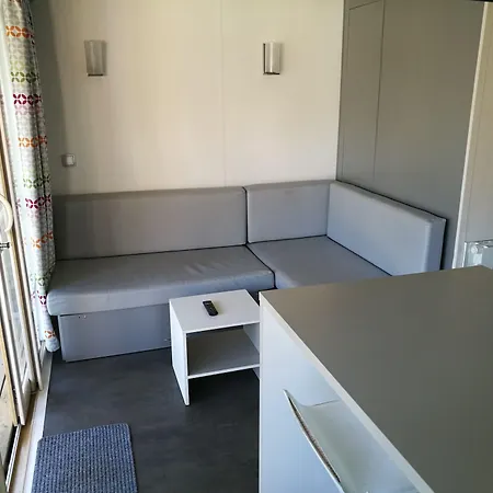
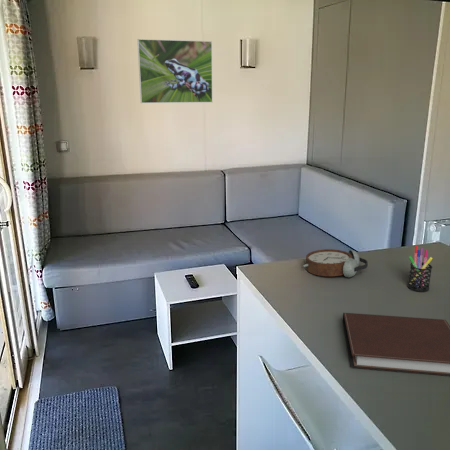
+ pen holder [407,245,433,293]
+ alarm clock [302,248,369,278]
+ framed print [136,38,213,104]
+ notebook [342,312,450,377]
